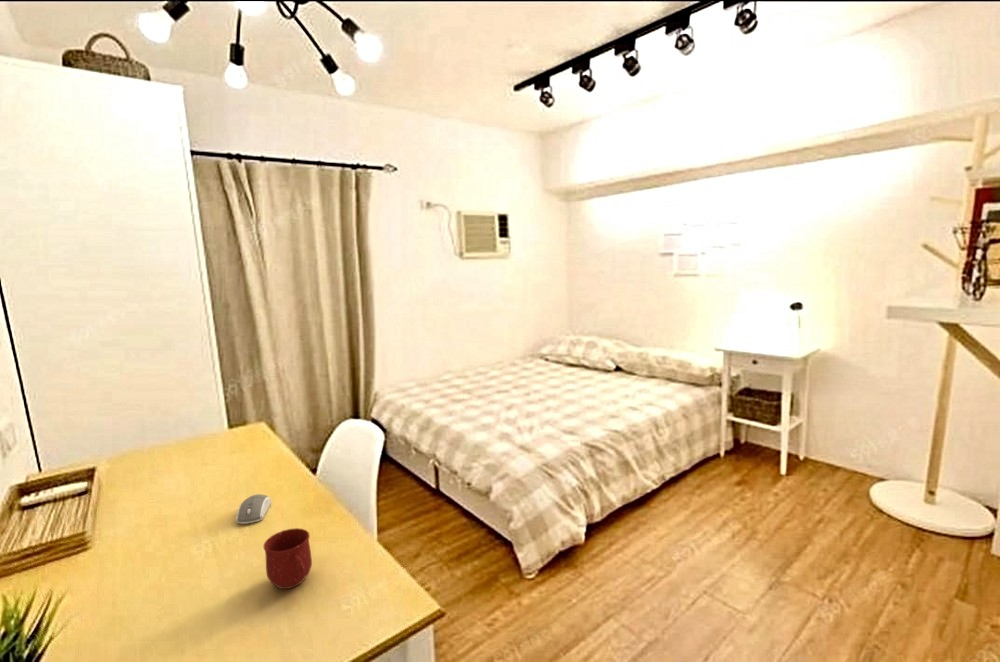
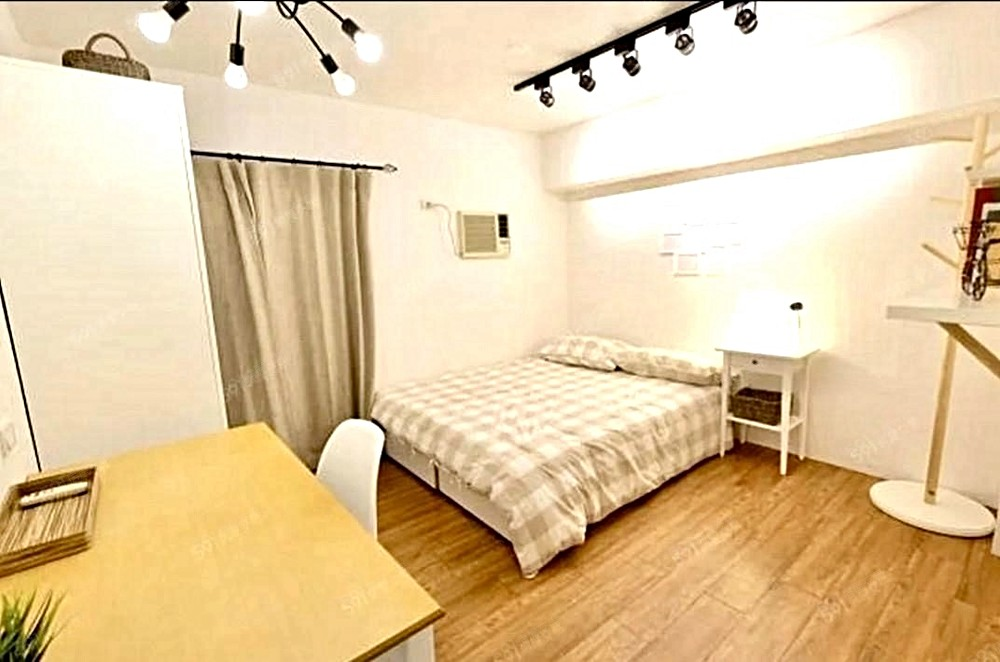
- computer mouse [235,493,272,525]
- mug [263,527,313,590]
